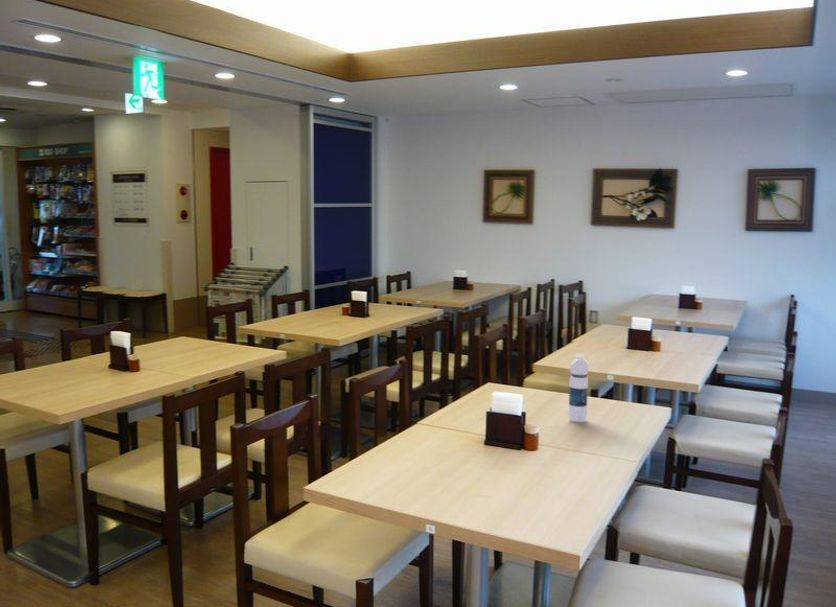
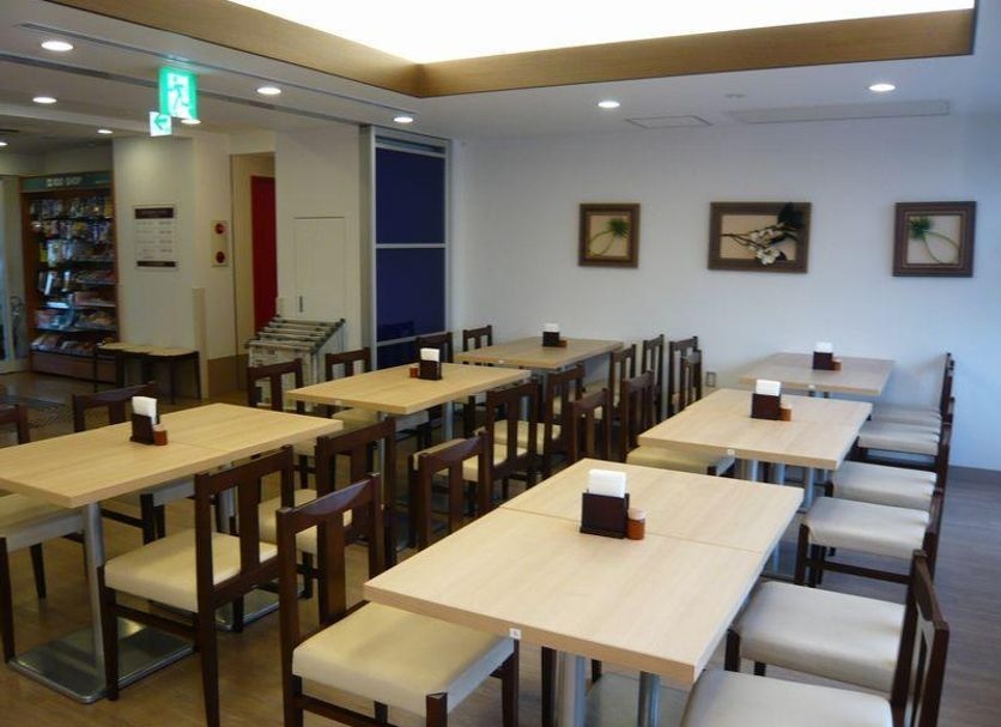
- water bottle [567,353,590,423]
